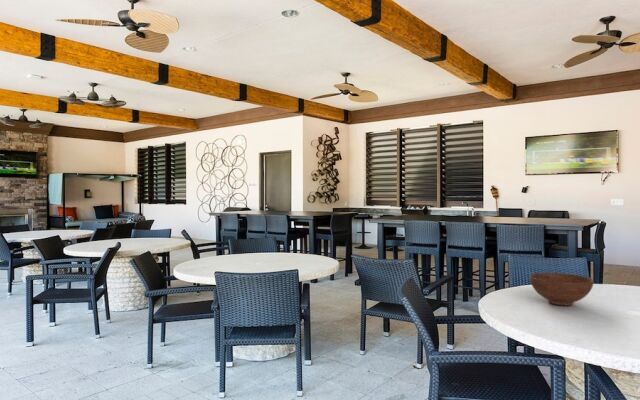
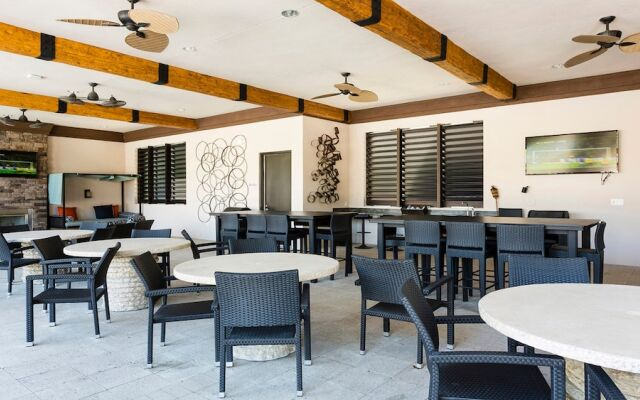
- bowl [528,272,595,306]
